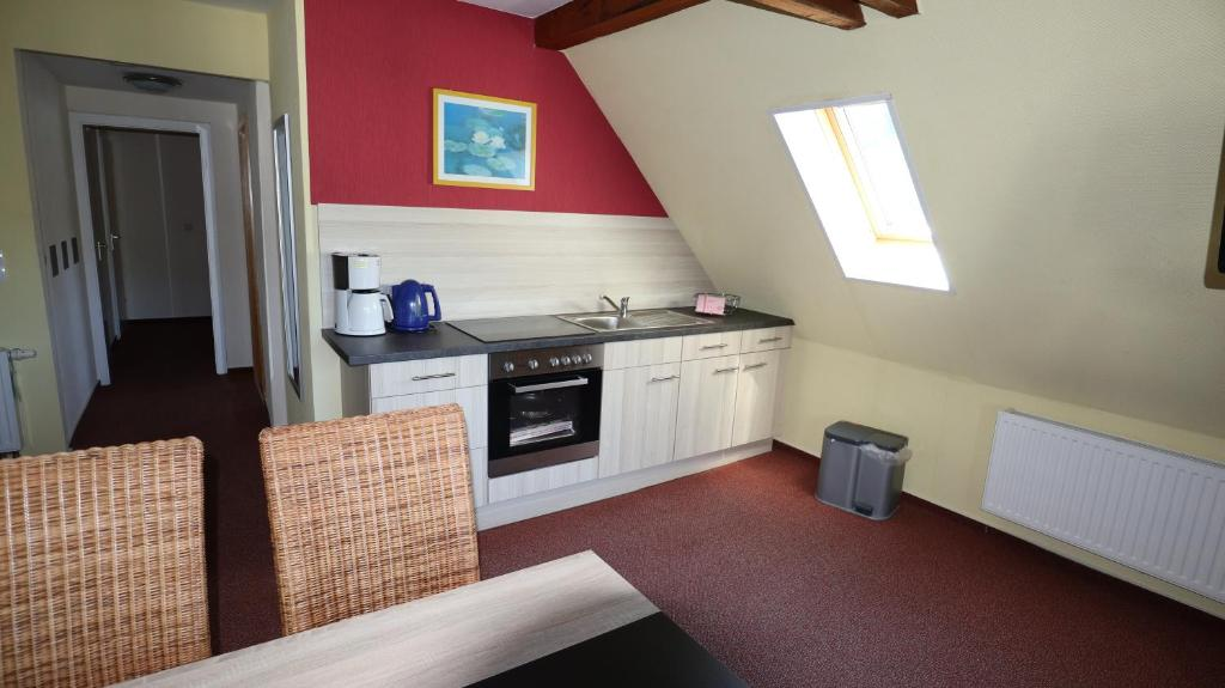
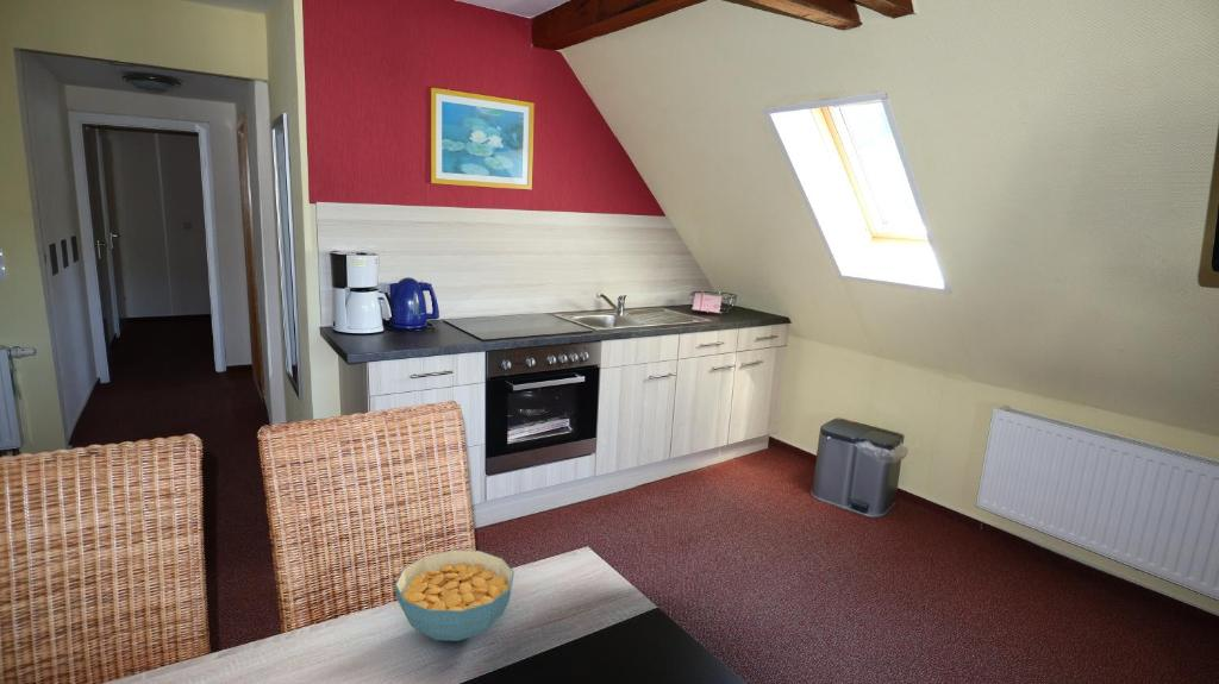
+ cereal bowl [394,548,515,642]
